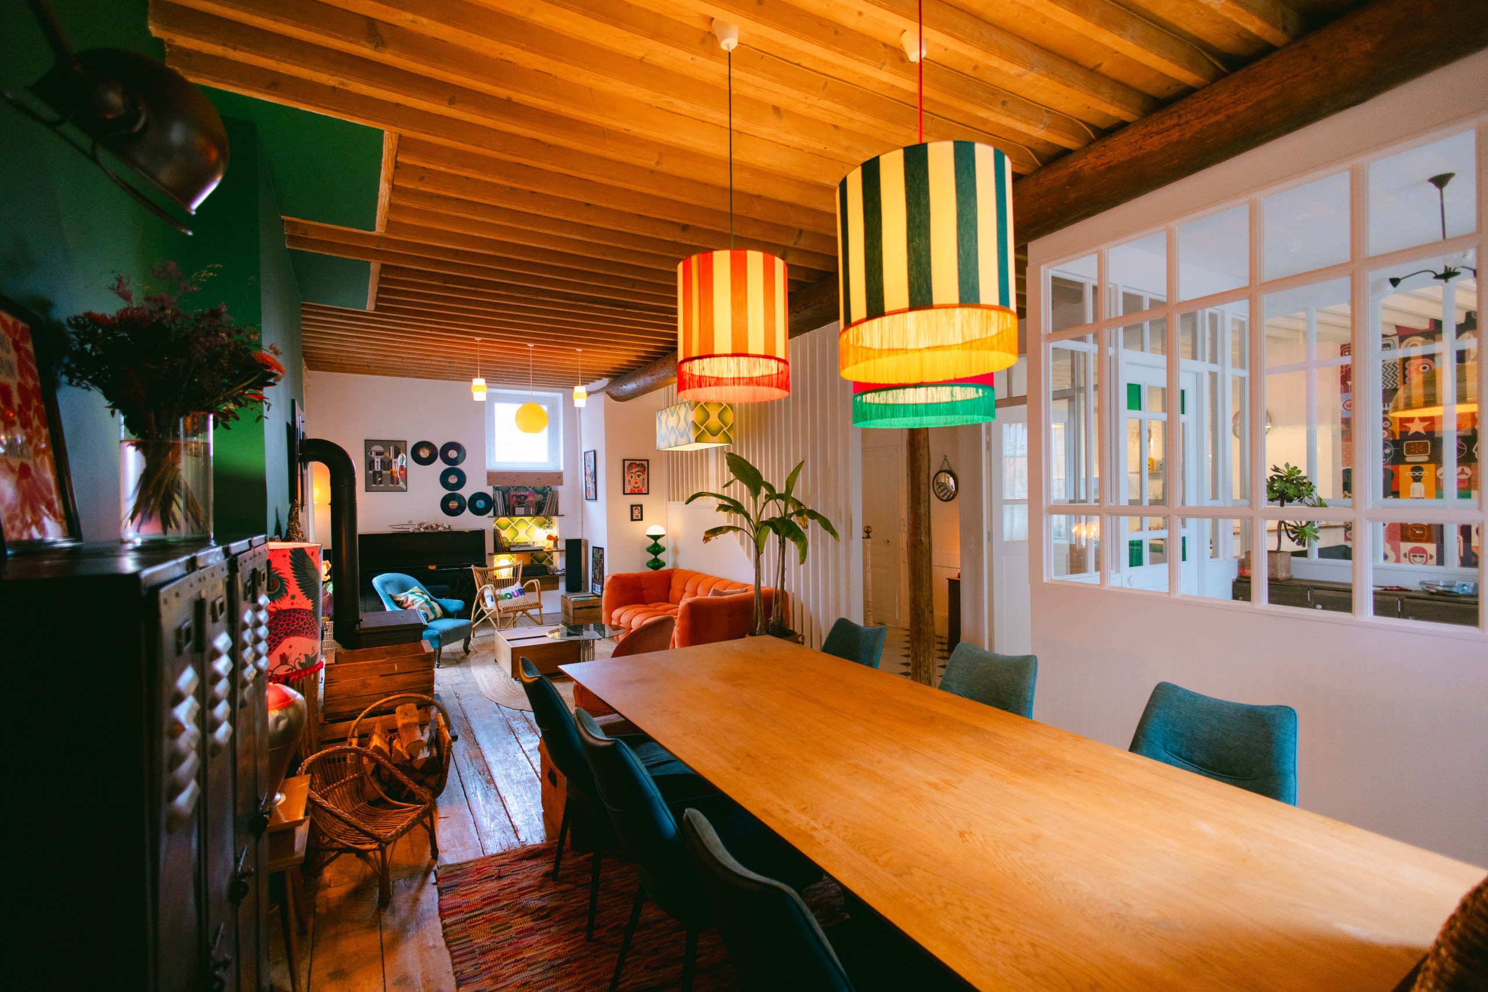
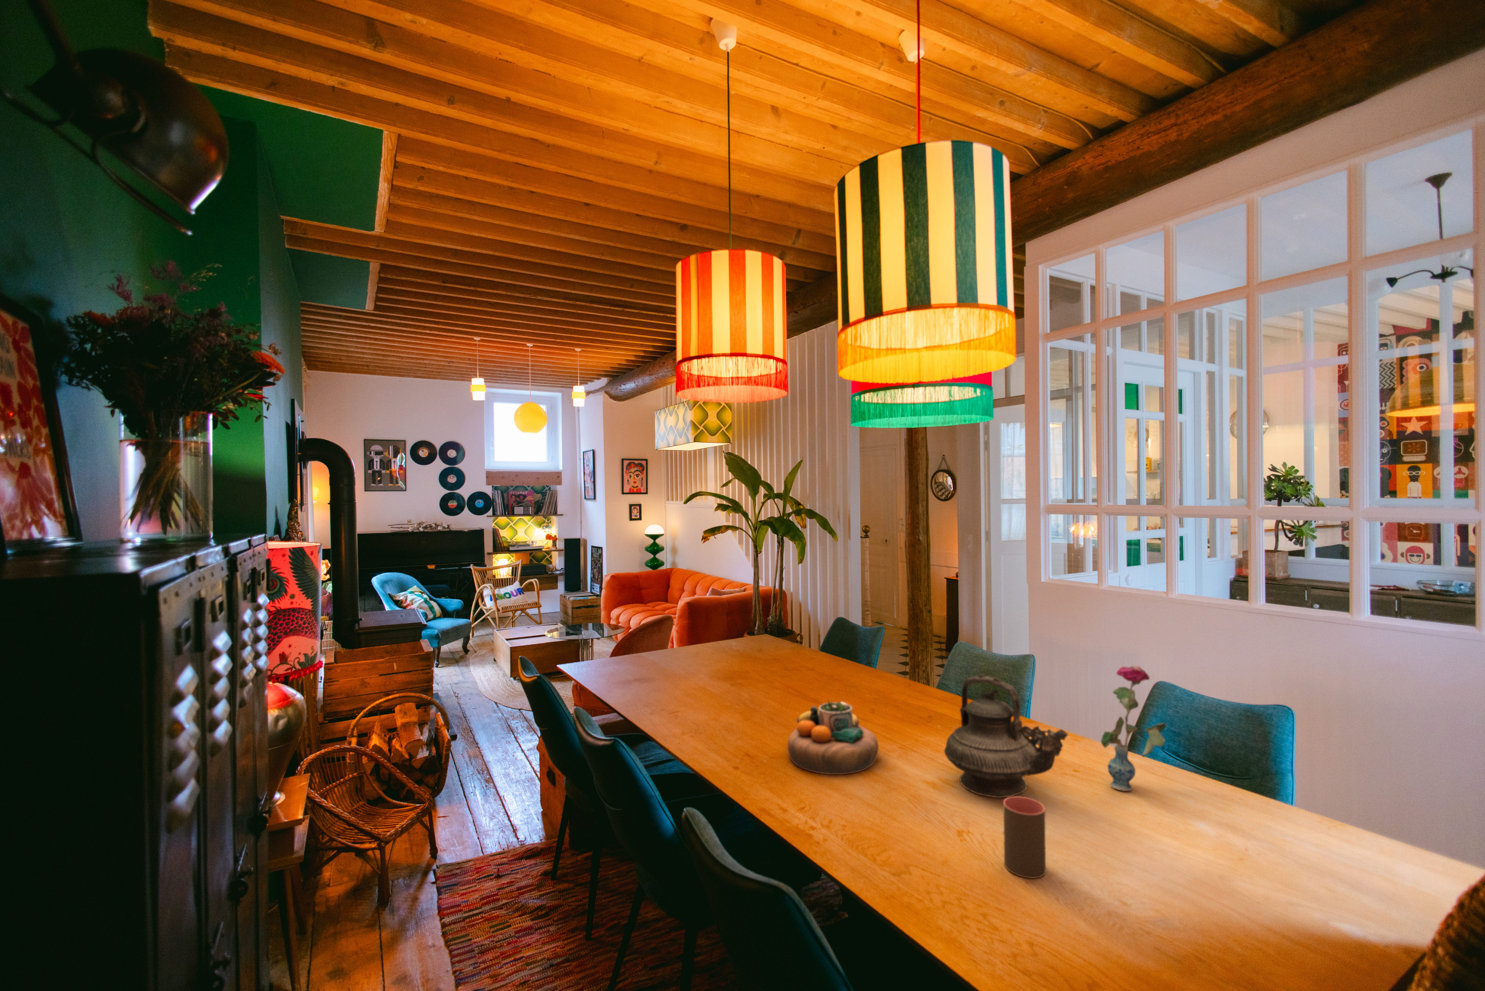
+ cup [1003,795,1046,879]
+ decorative bowl [787,699,879,775]
+ teapot [943,672,1068,799]
+ vase [1100,665,1168,792]
